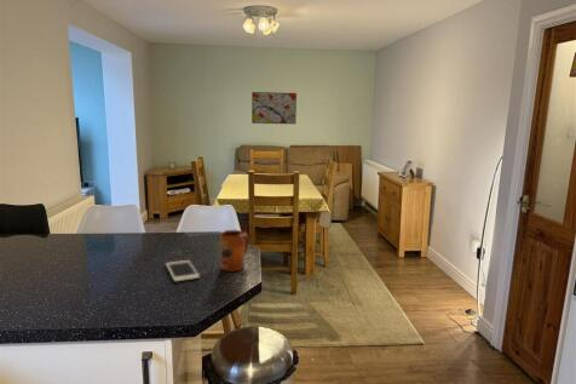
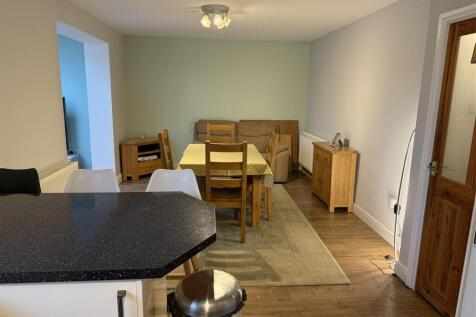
- cell phone [165,259,201,283]
- wall art [250,91,298,125]
- mug [219,229,250,273]
